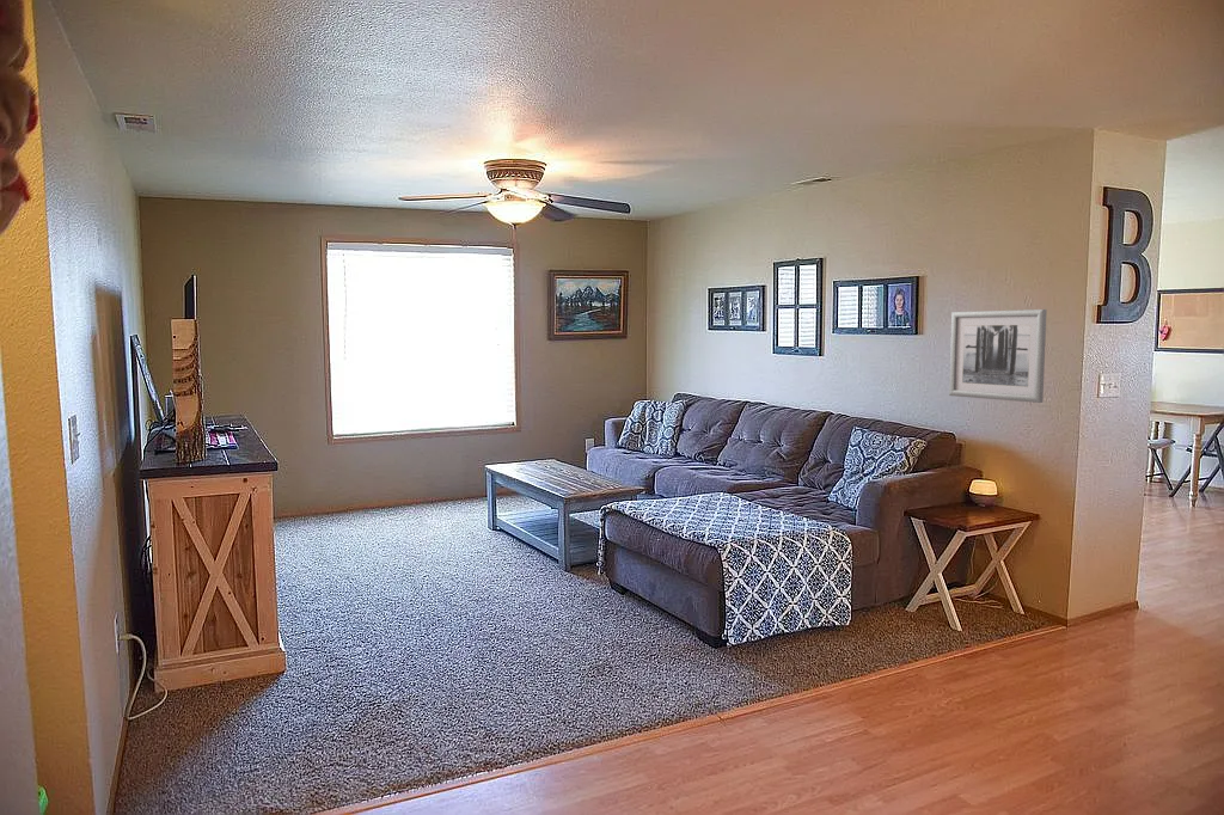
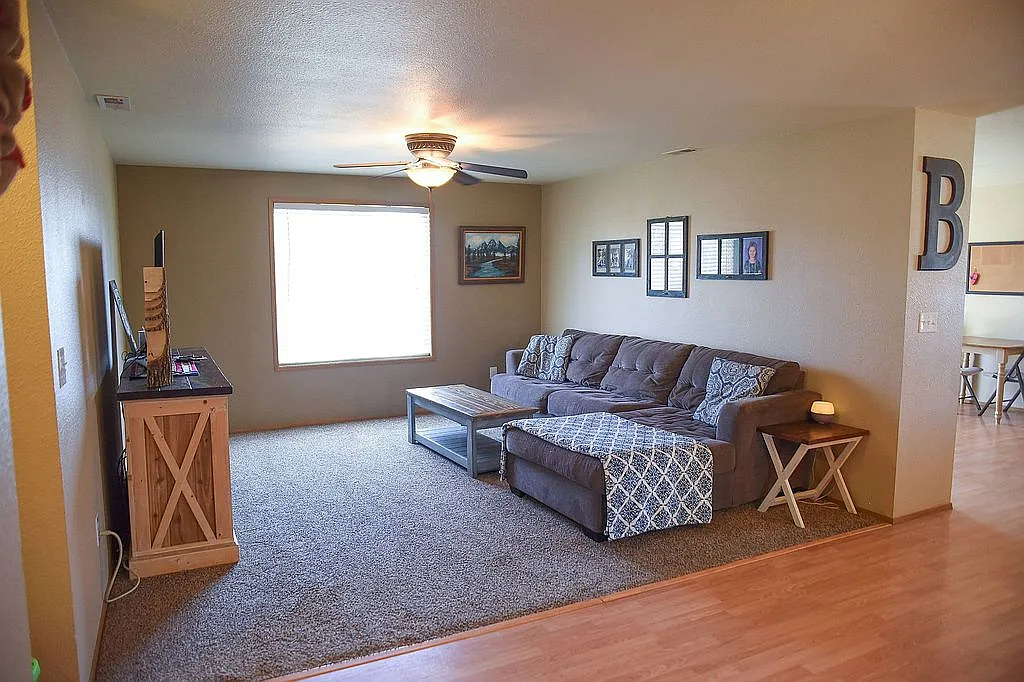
- wall art [948,308,1048,404]
